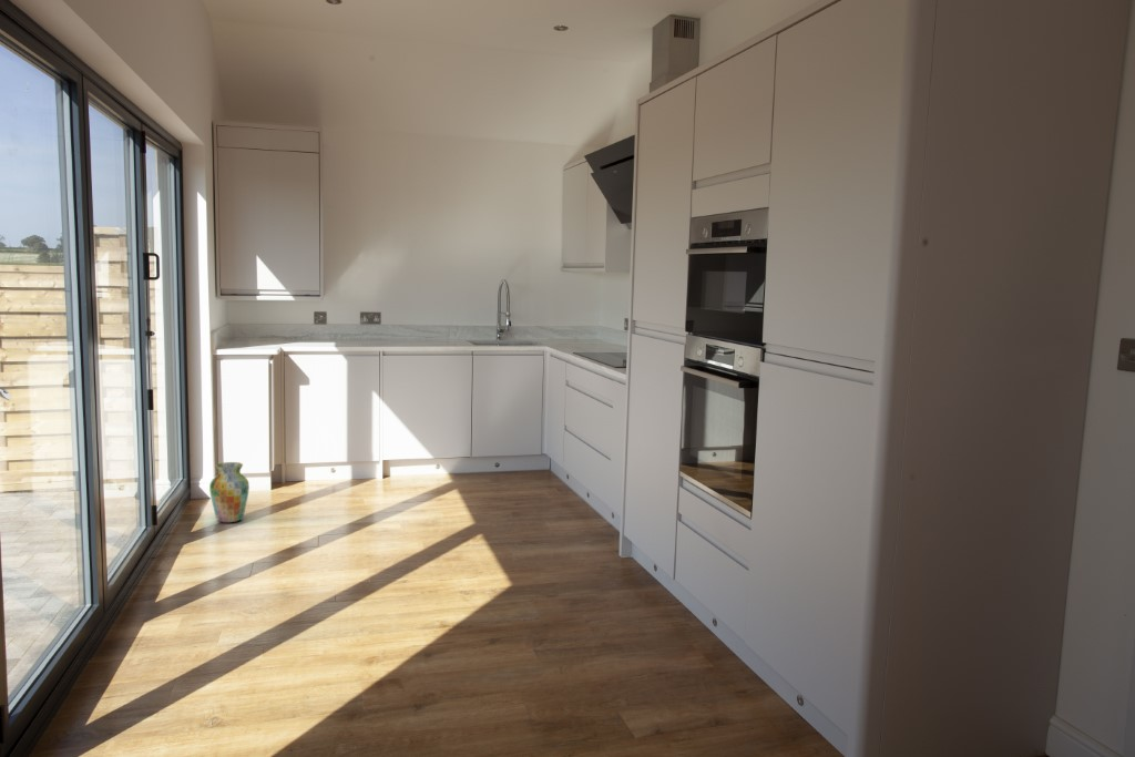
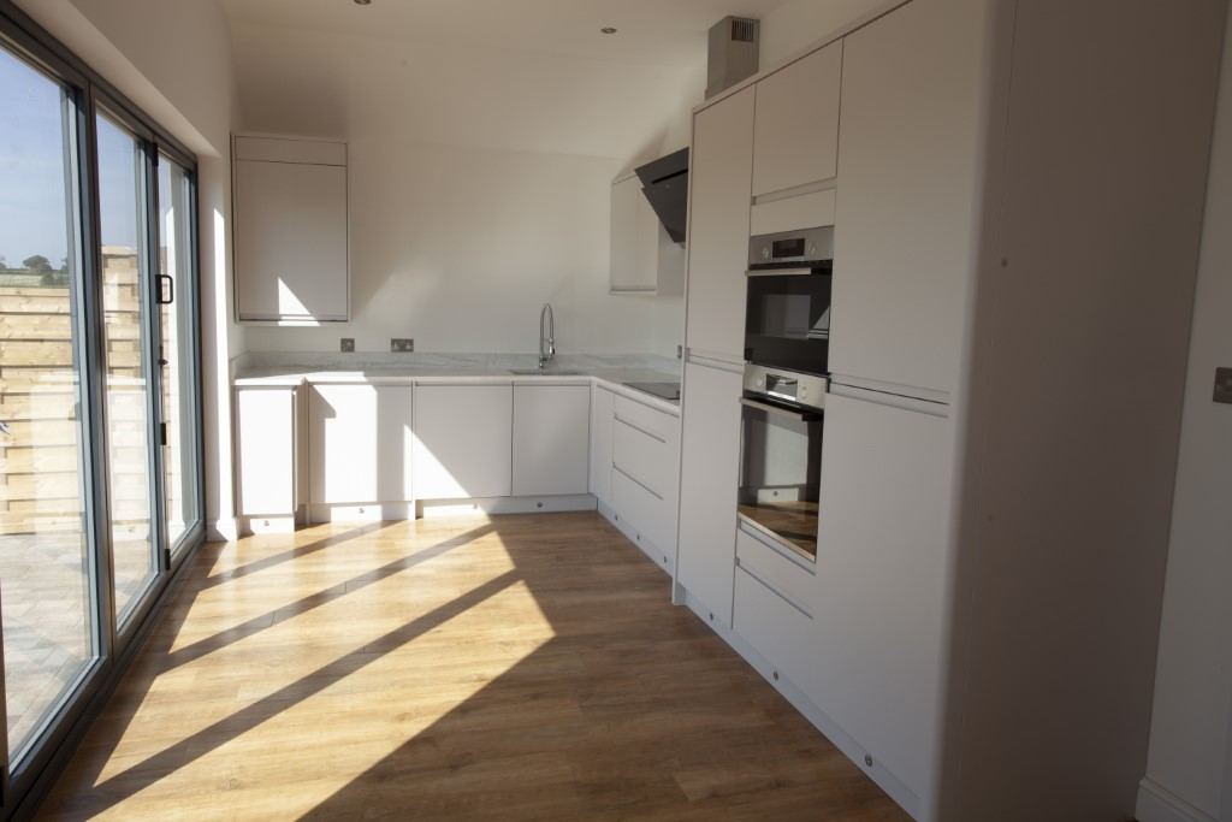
- vase [208,461,250,523]
